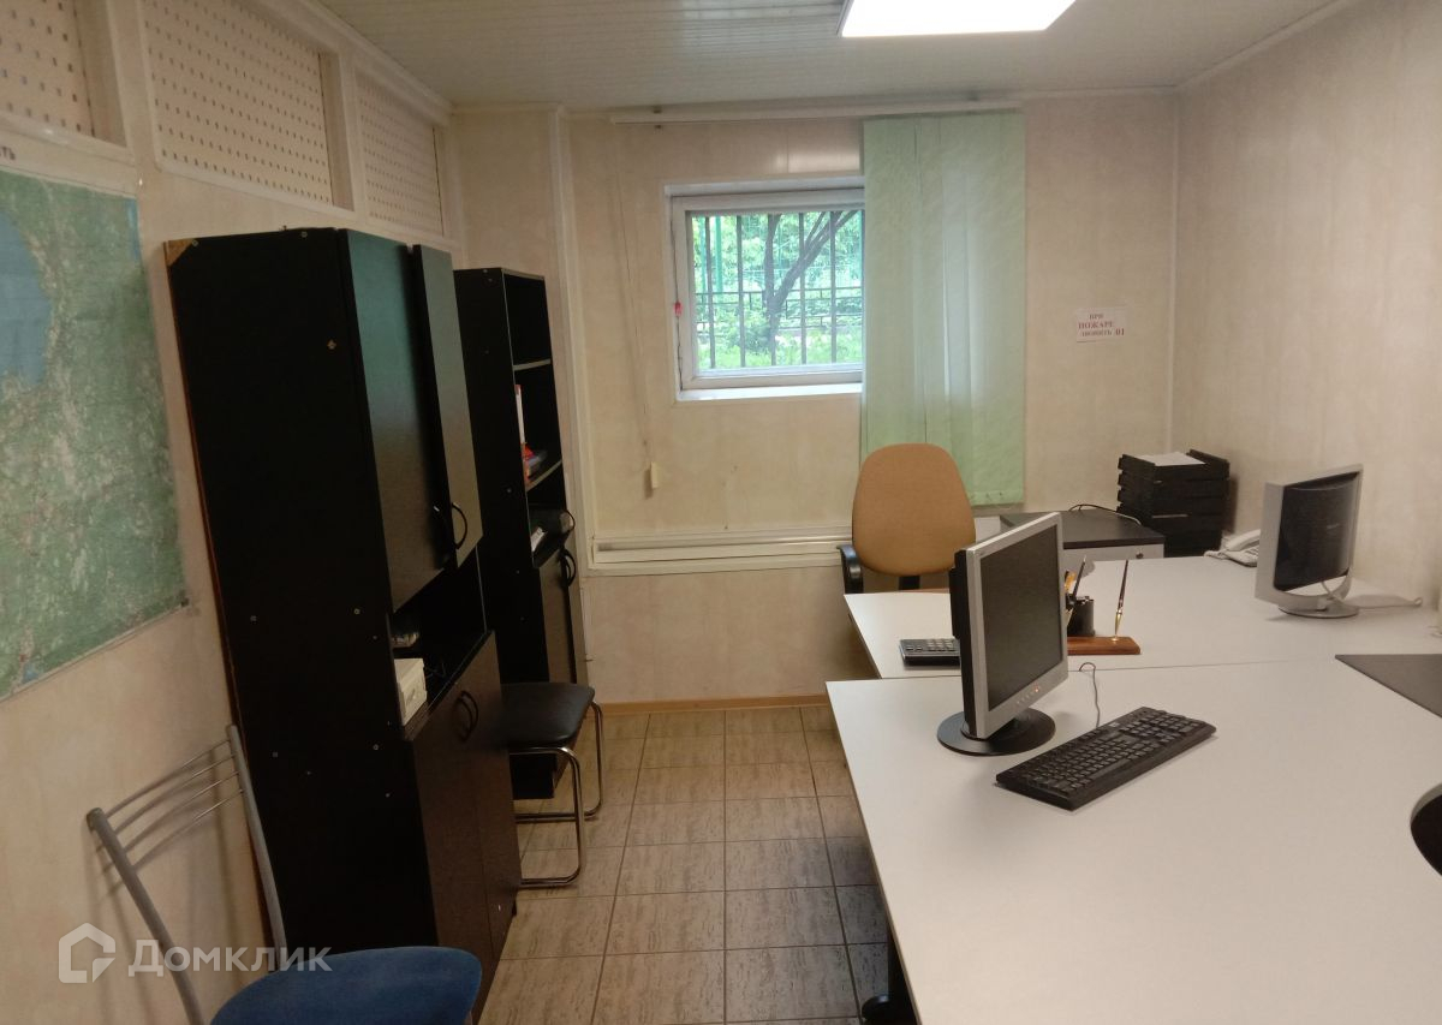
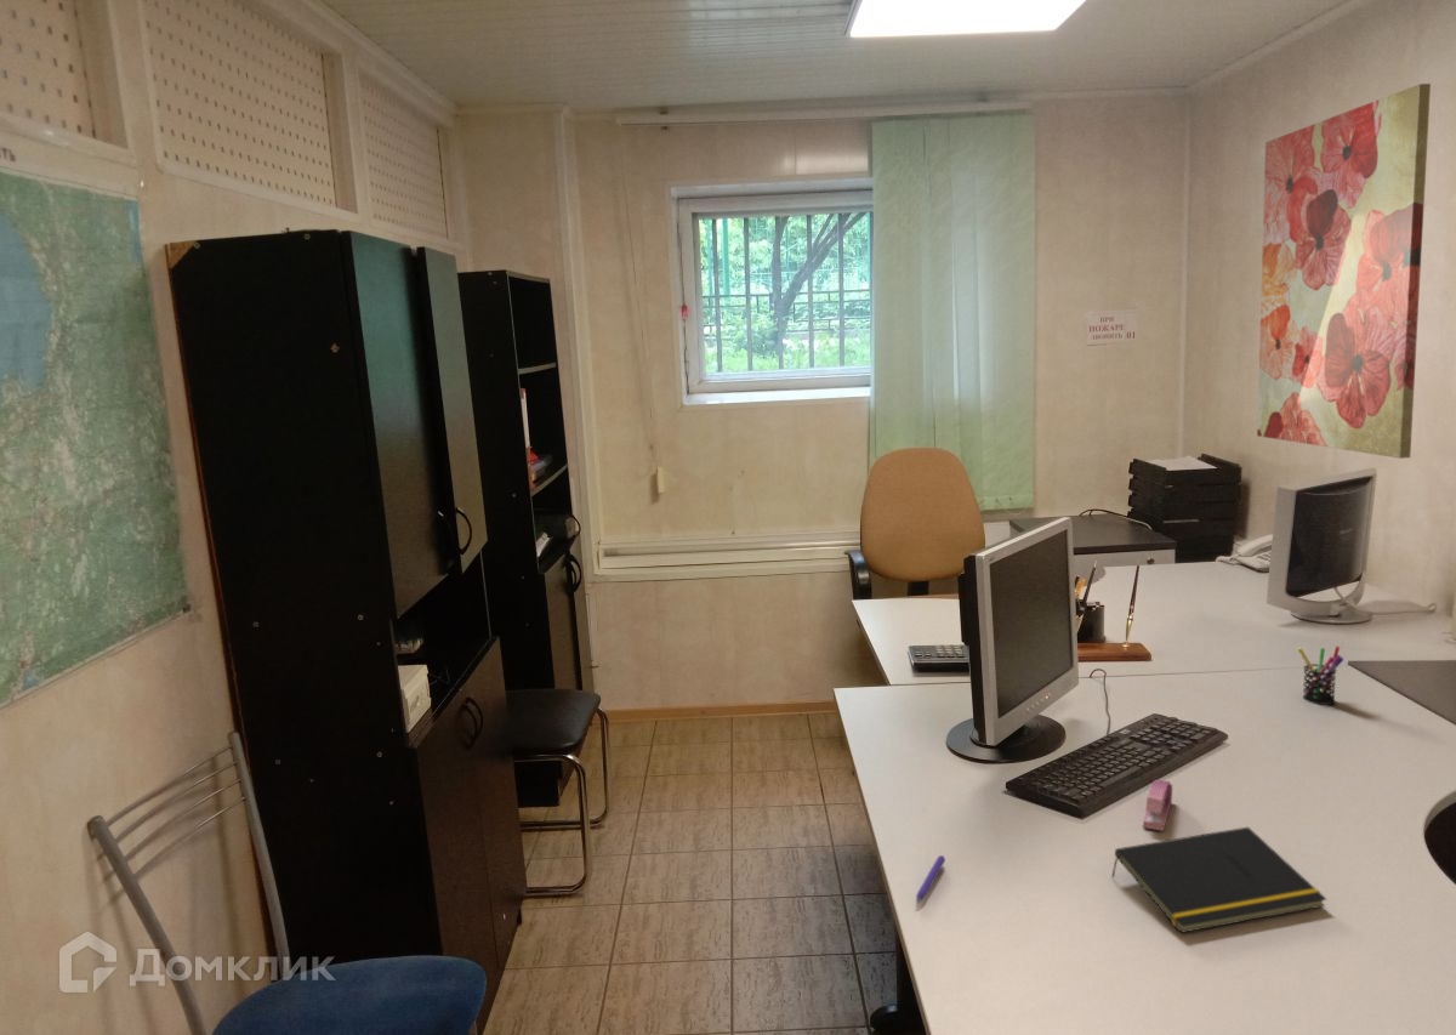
+ pen holder [1297,646,1344,706]
+ wall art [1256,83,1432,460]
+ notepad [1110,826,1327,934]
+ pen [915,854,946,905]
+ stapler [1142,779,1173,832]
